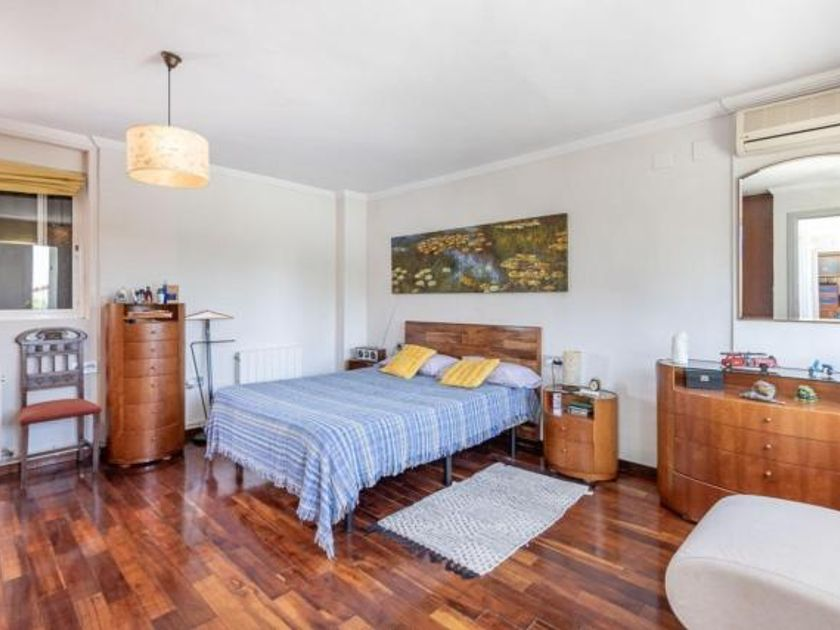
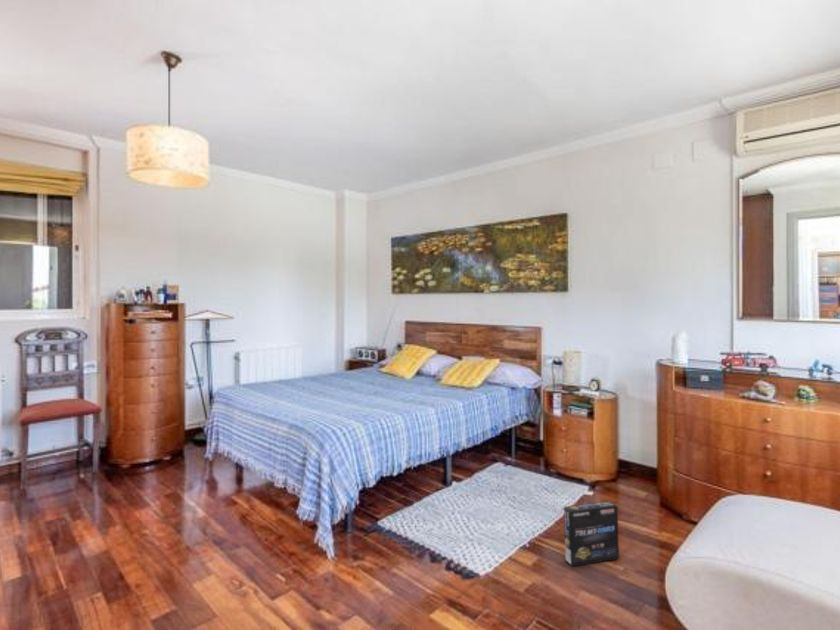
+ box [563,501,620,567]
